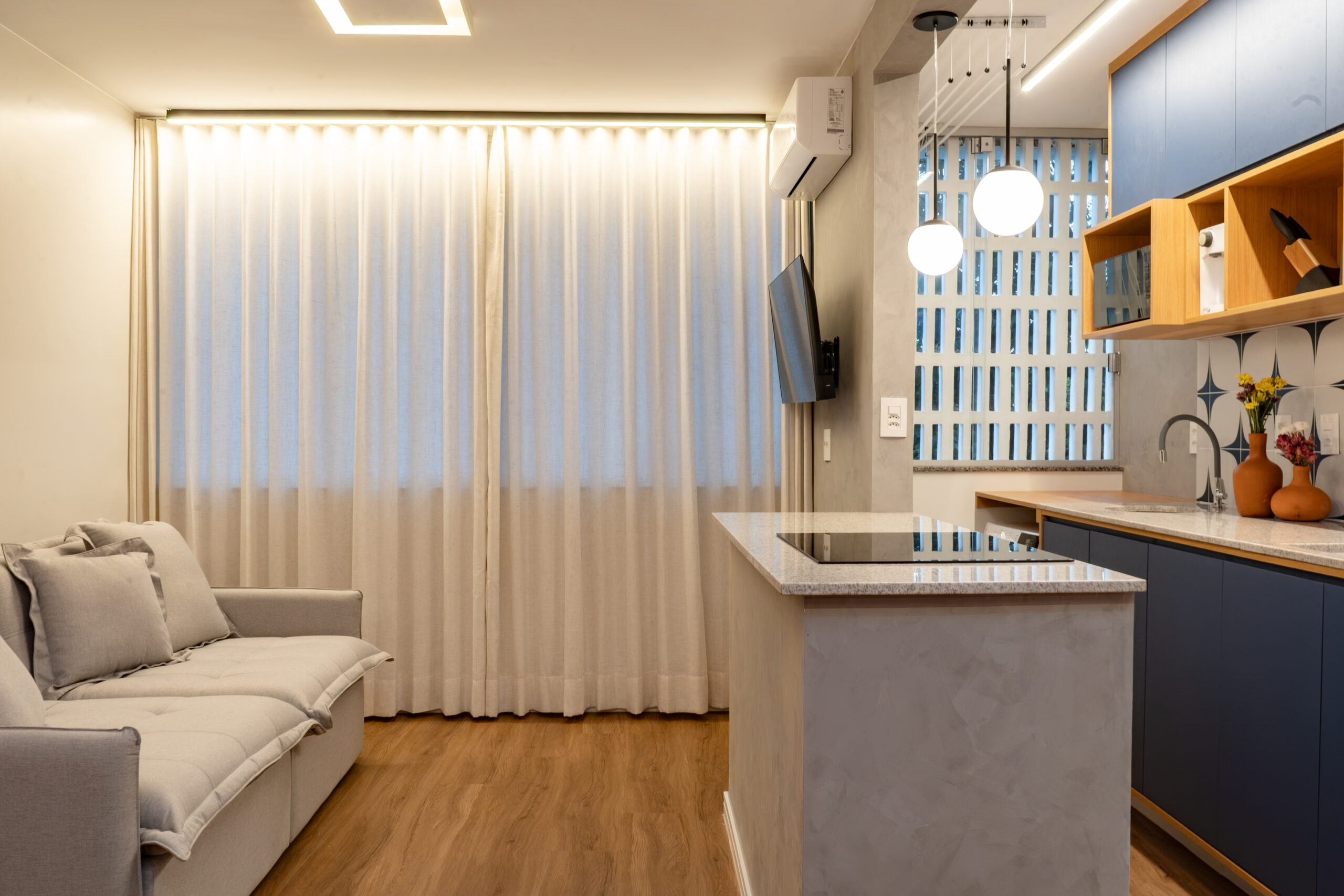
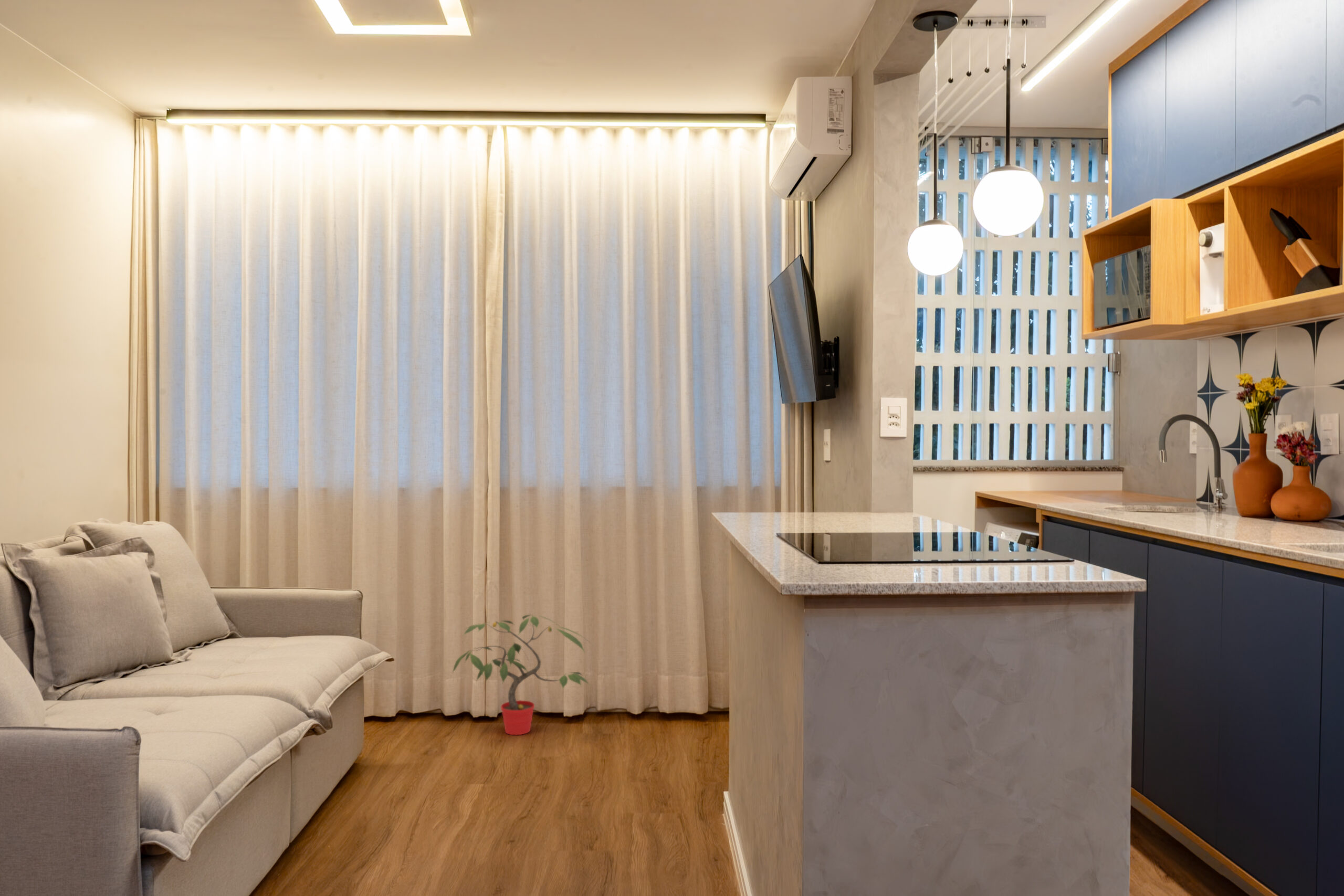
+ potted plant [451,614,593,735]
